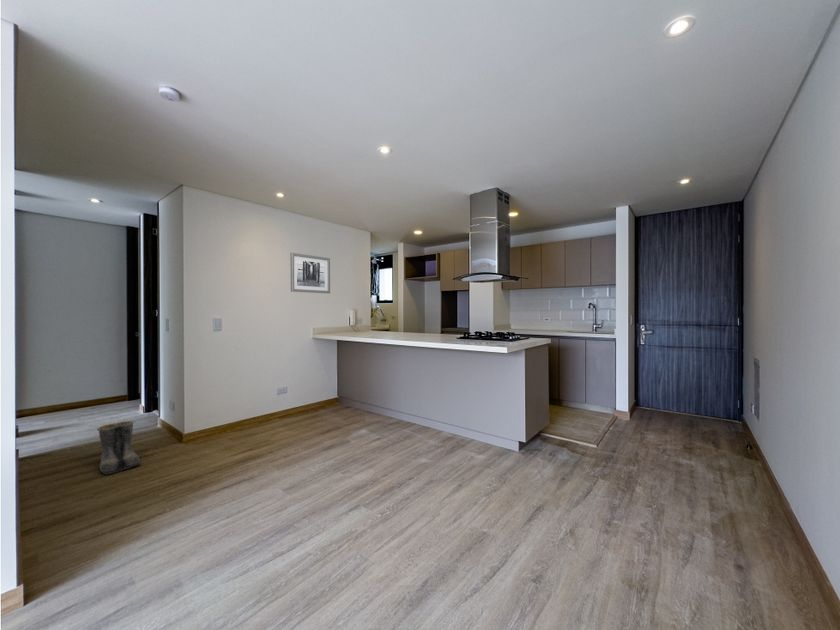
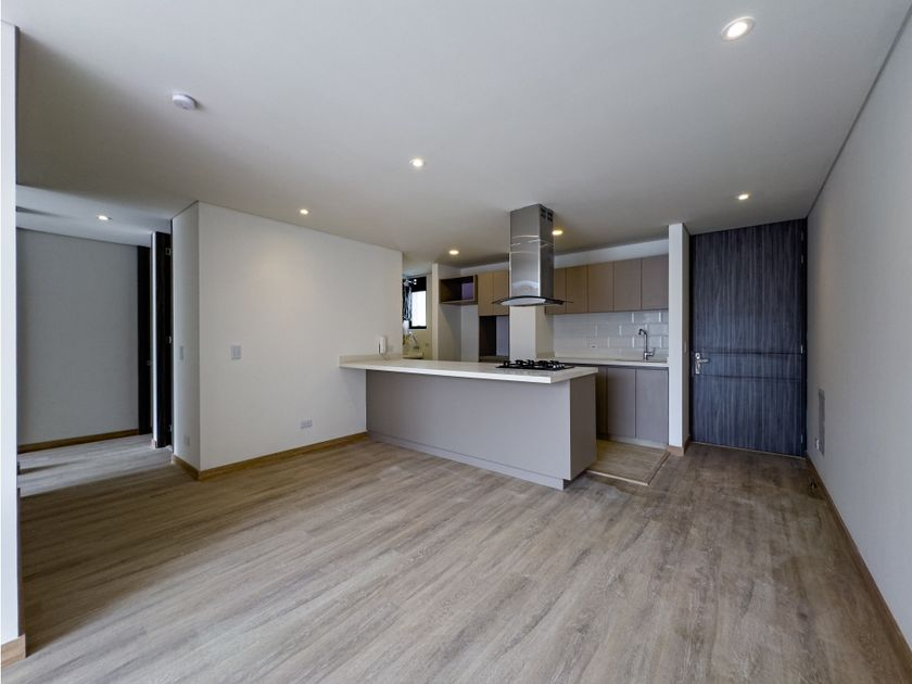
- wall art [289,252,331,294]
- boots [96,420,141,476]
